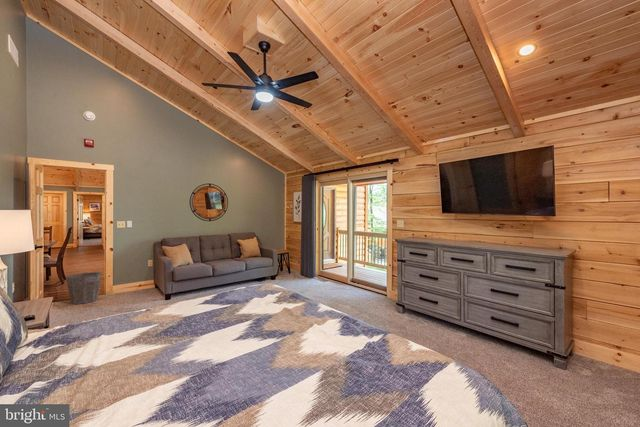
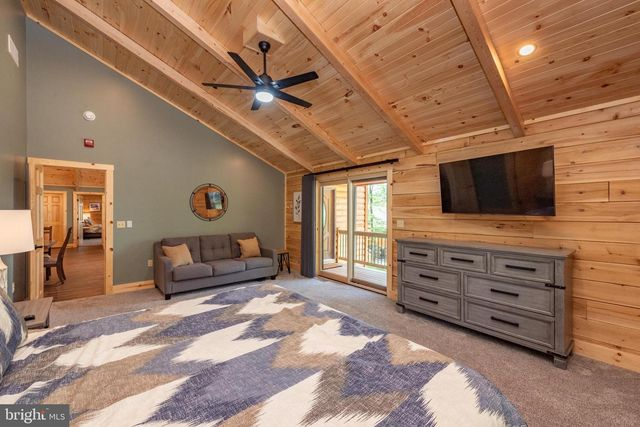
- waste bin [65,271,103,305]
